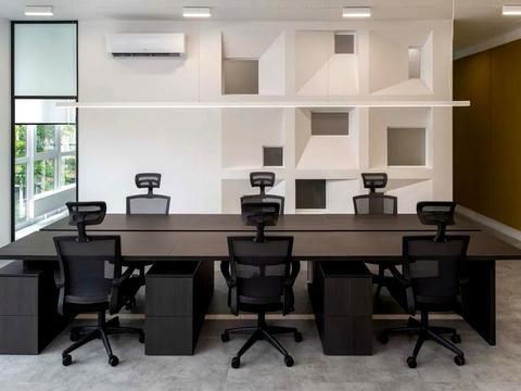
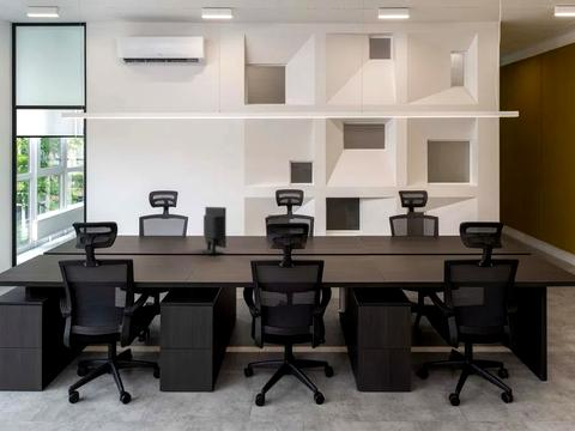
+ computer monitor [201,206,228,255]
